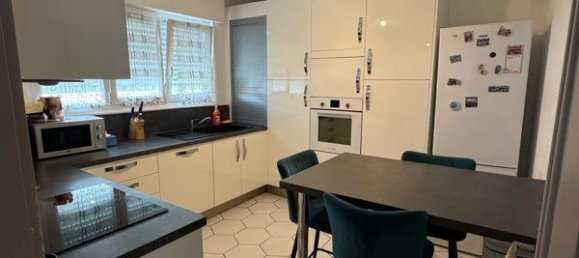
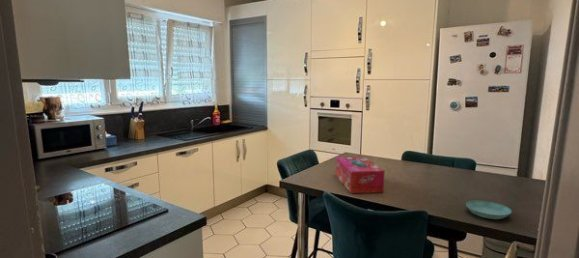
+ saucer [465,200,513,220]
+ tissue box [335,156,386,194]
